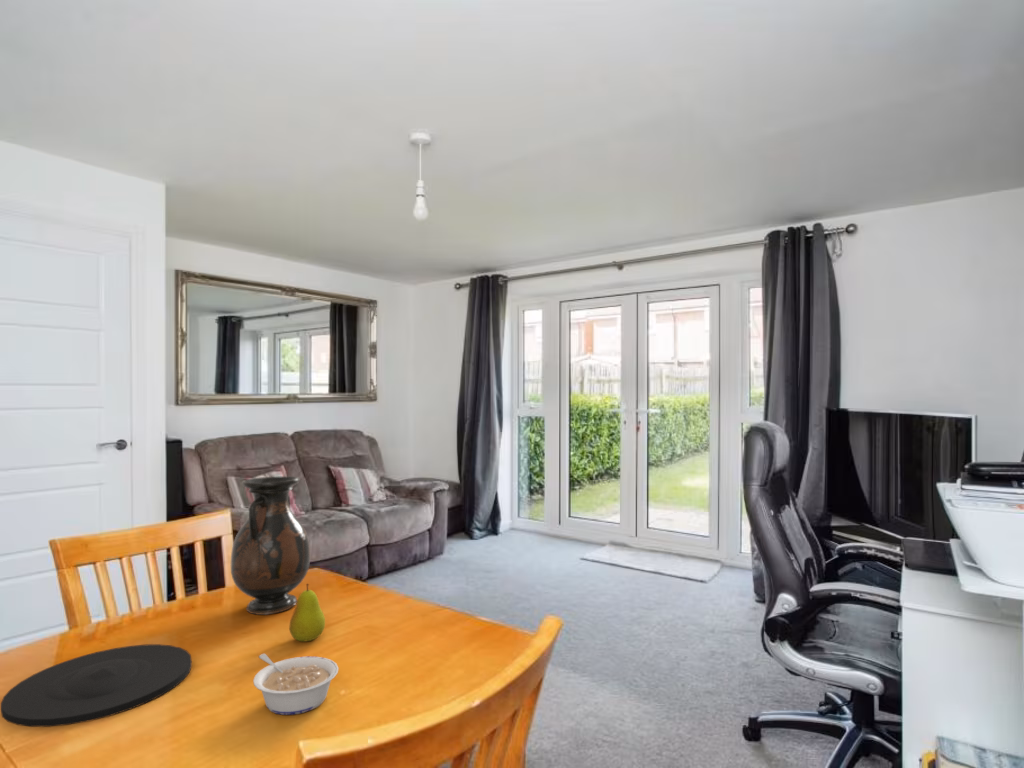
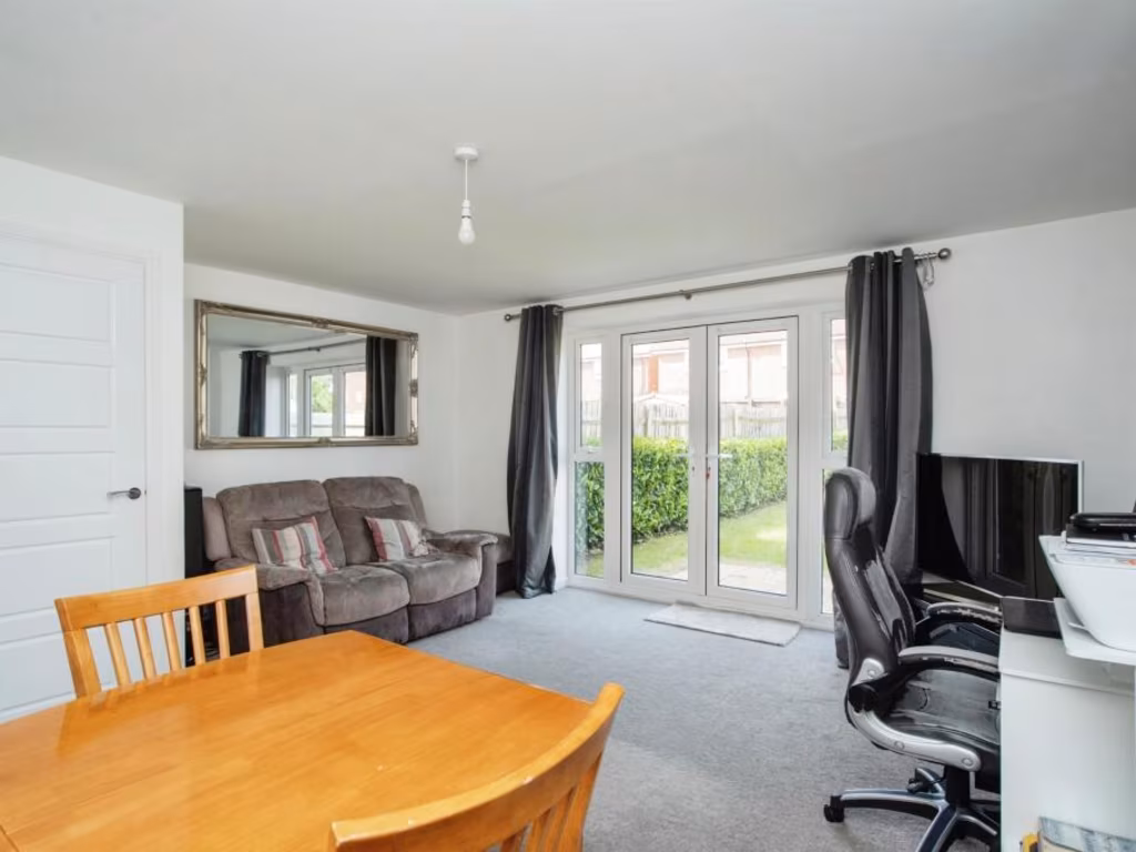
- plate [0,643,193,728]
- fruit [288,582,326,643]
- vase [230,475,311,616]
- legume [252,653,339,716]
